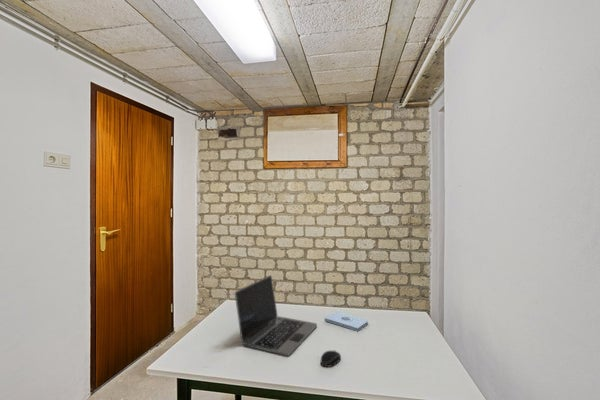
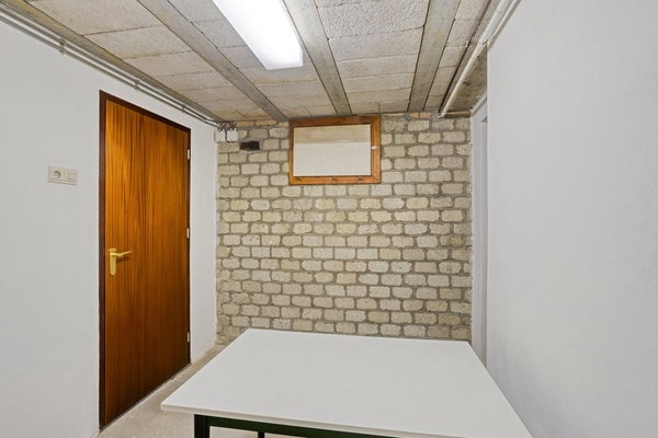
- computer mouse [320,349,342,368]
- notepad [324,311,369,332]
- laptop [234,274,318,357]
